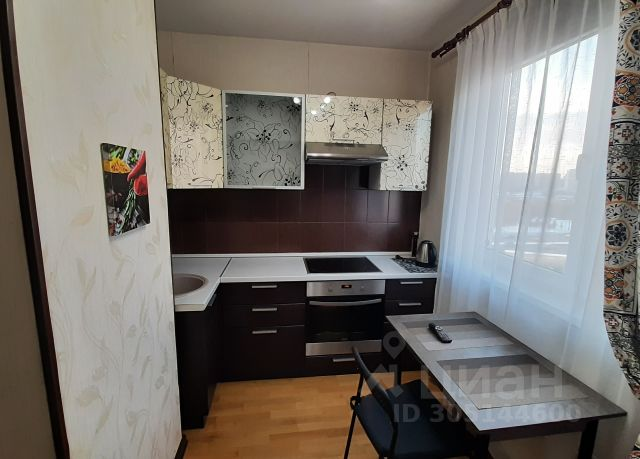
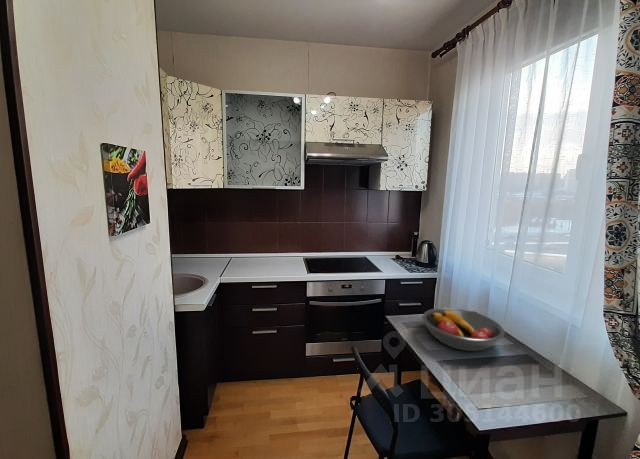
+ fruit bowl [422,307,506,352]
